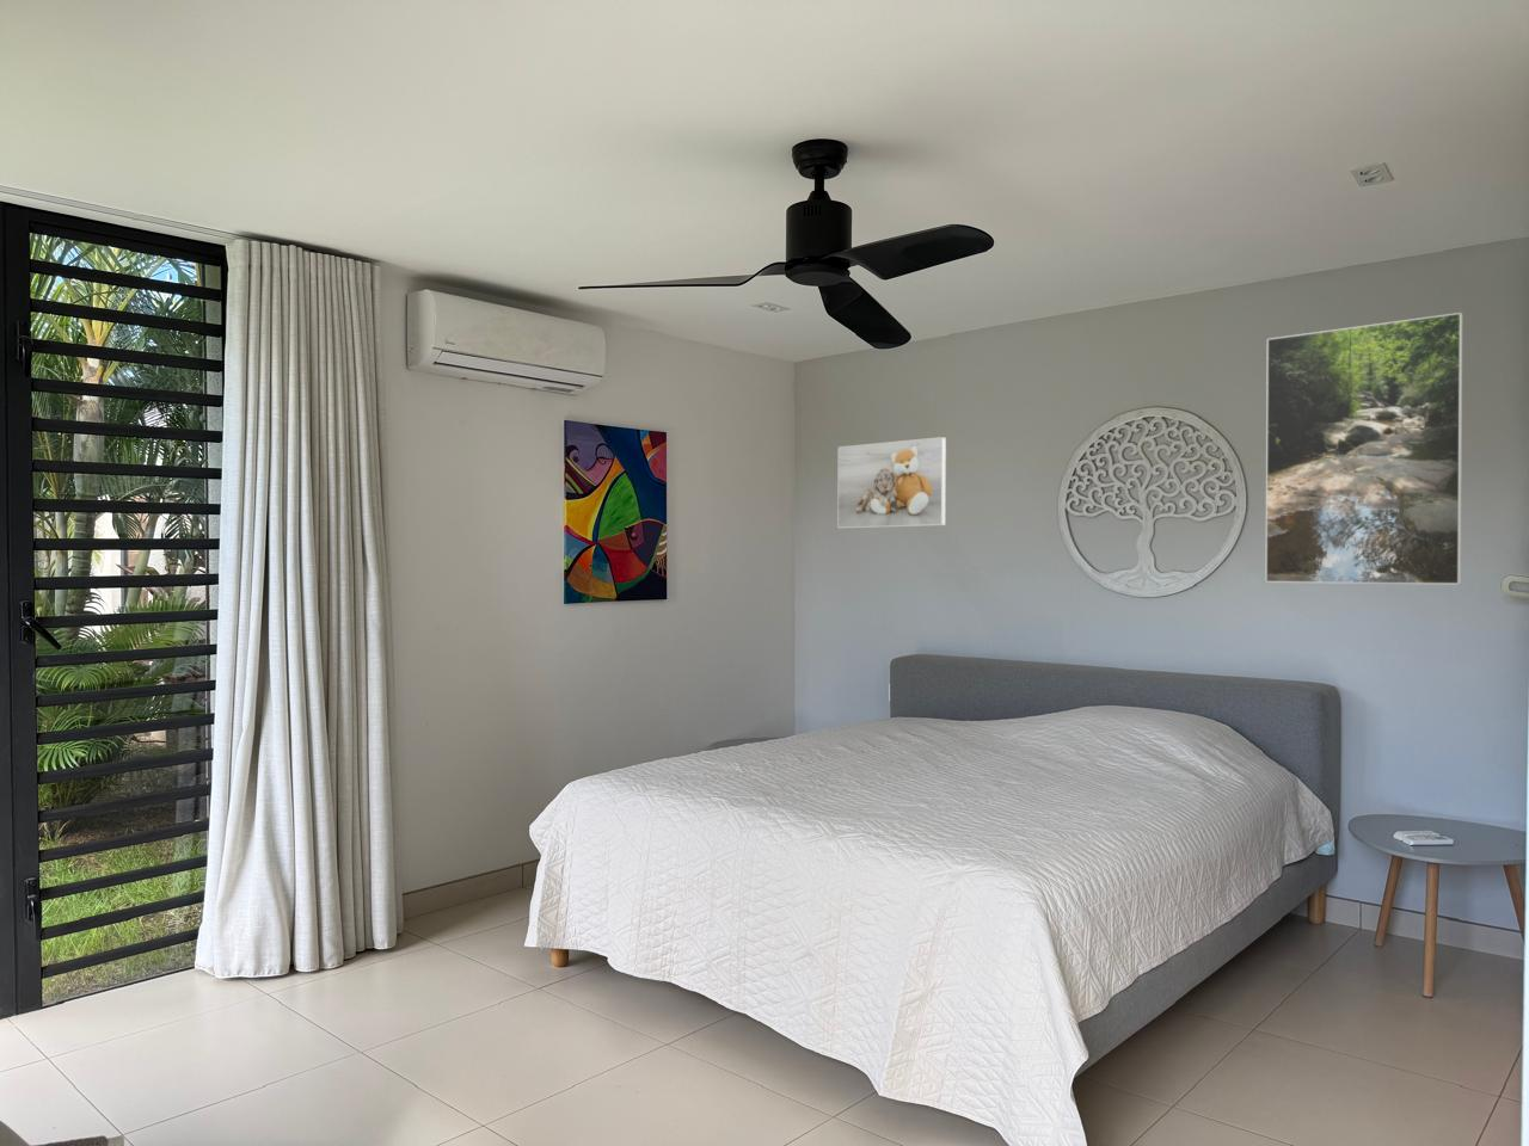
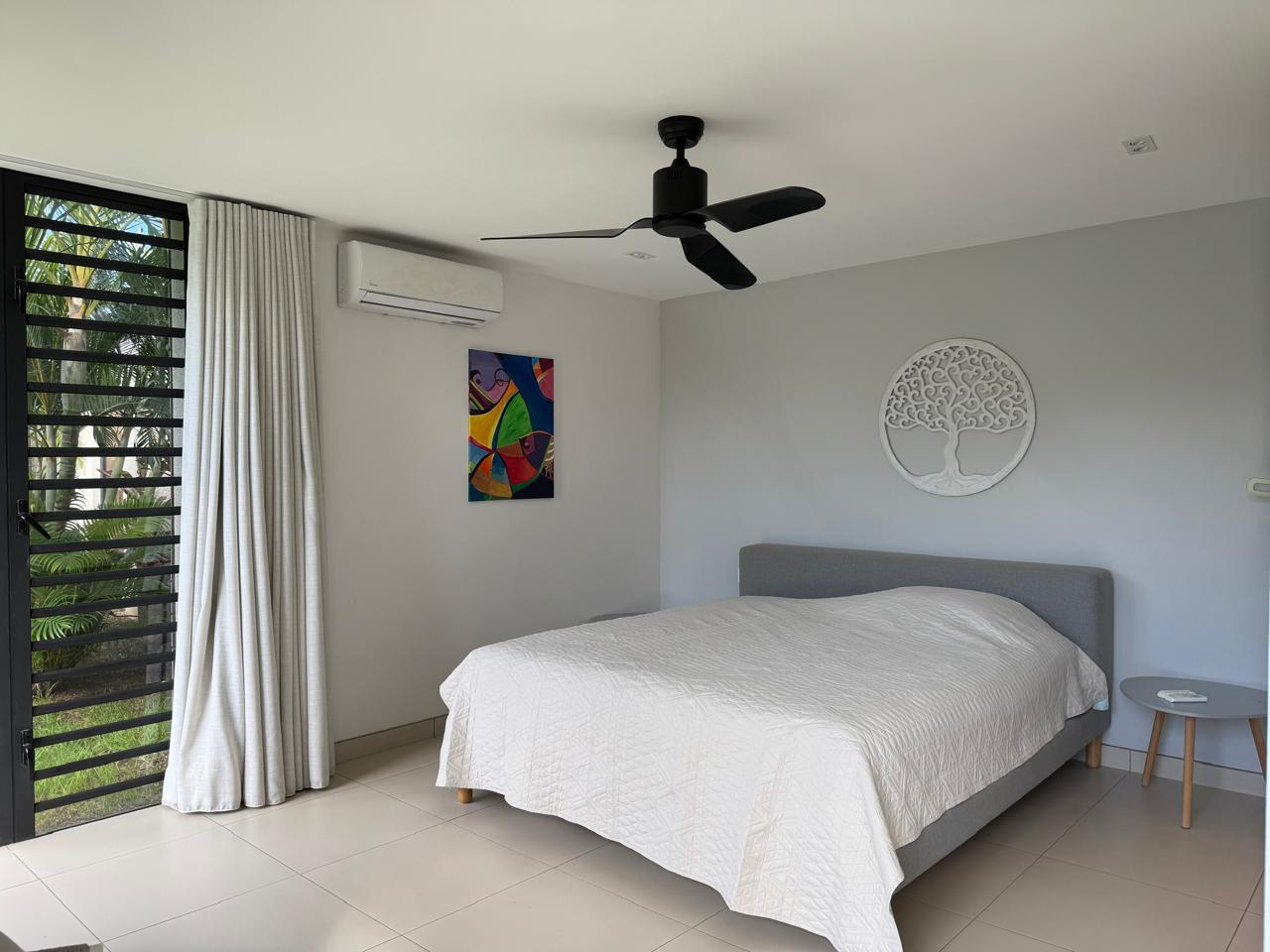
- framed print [1264,312,1463,586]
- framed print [837,436,947,530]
